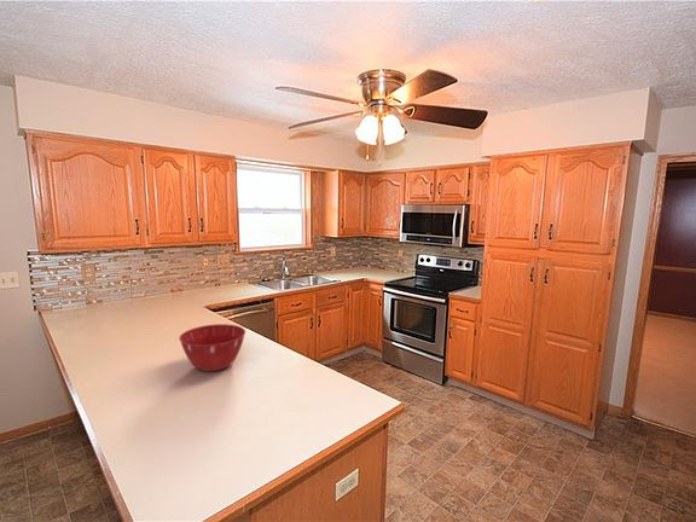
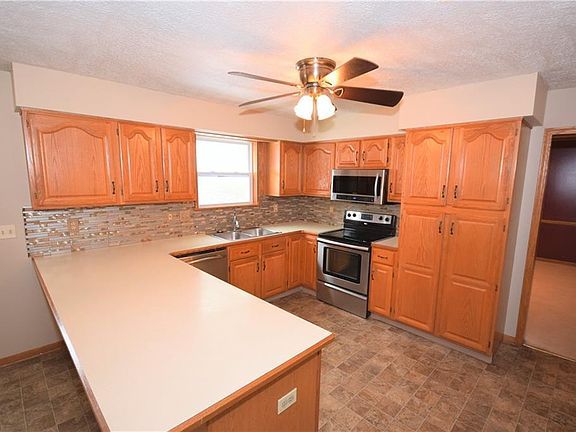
- mixing bowl [178,323,246,372]
